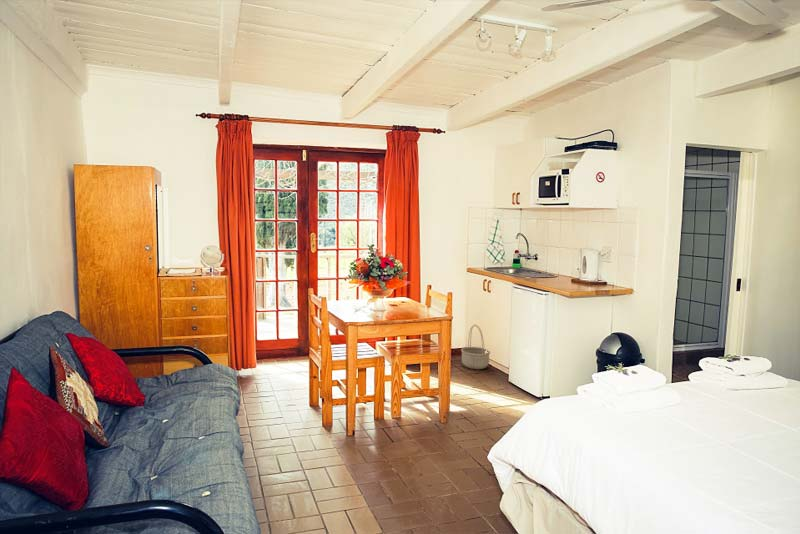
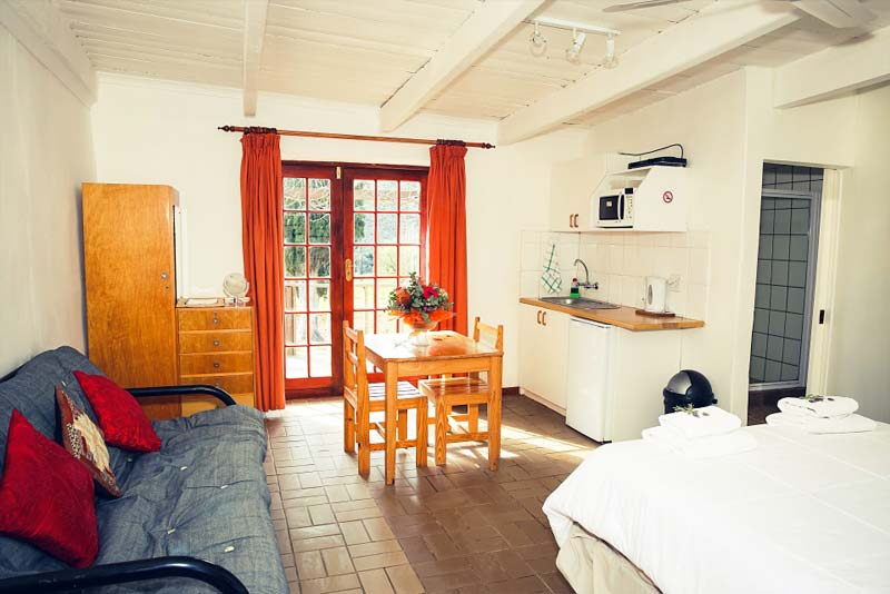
- basket [460,324,491,370]
